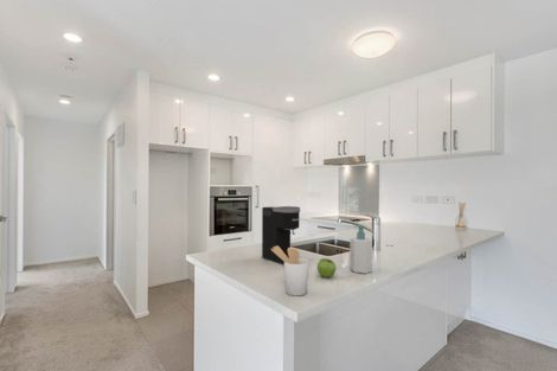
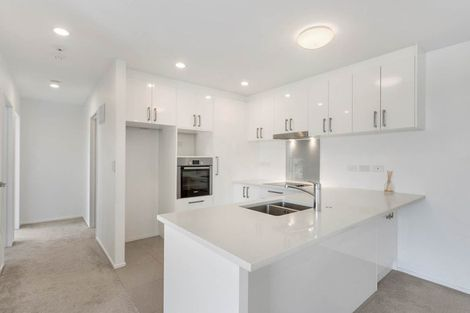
- coffee maker [261,205,301,266]
- soap bottle [348,224,373,275]
- utensil holder [271,245,309,296]
- fruit [316,257,338,279]
